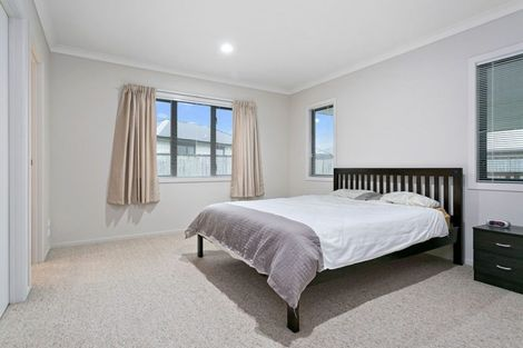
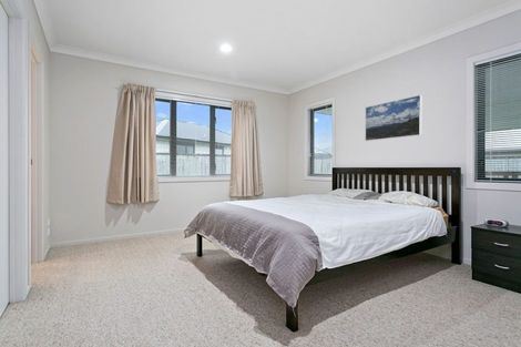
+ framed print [365,94,422,142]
